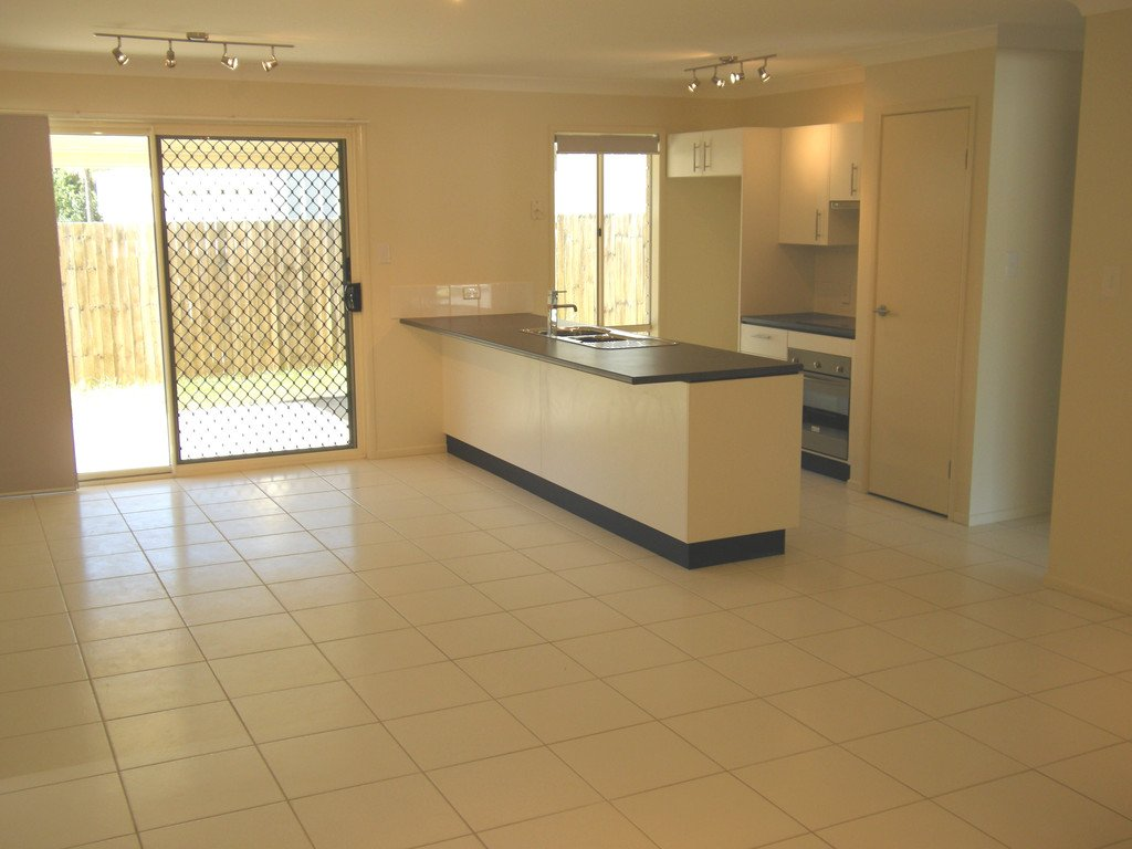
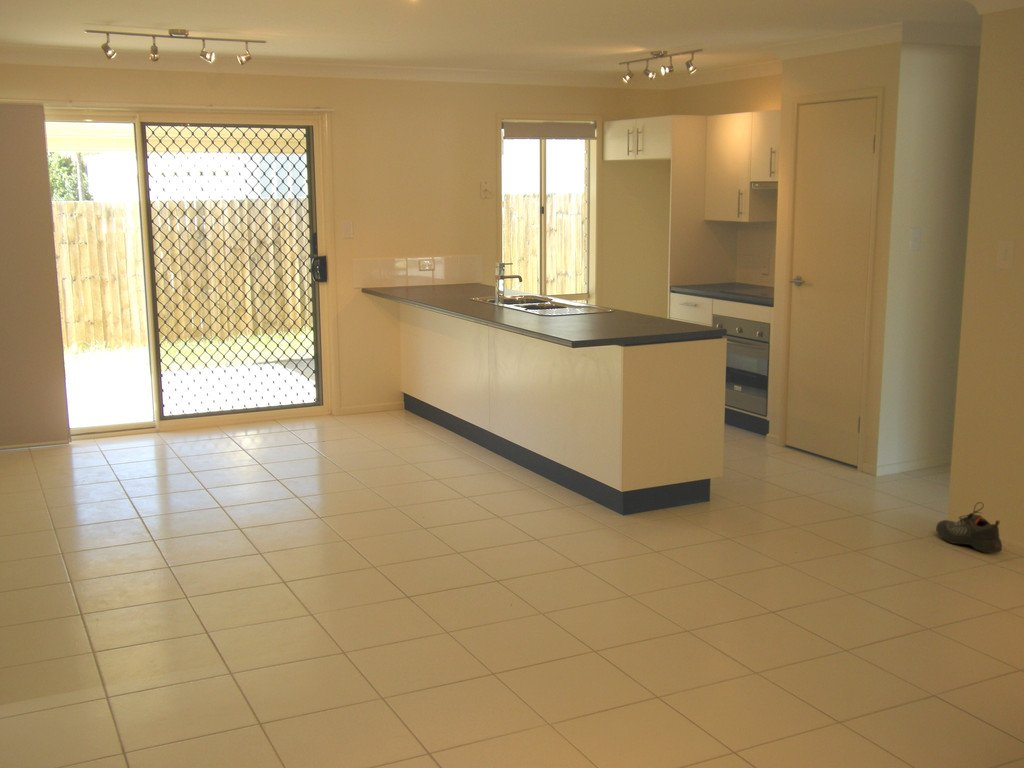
+ shoe [935,501,1003,554]
